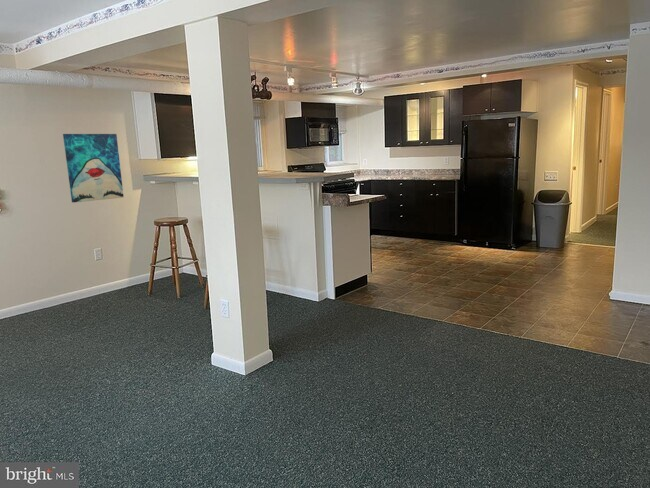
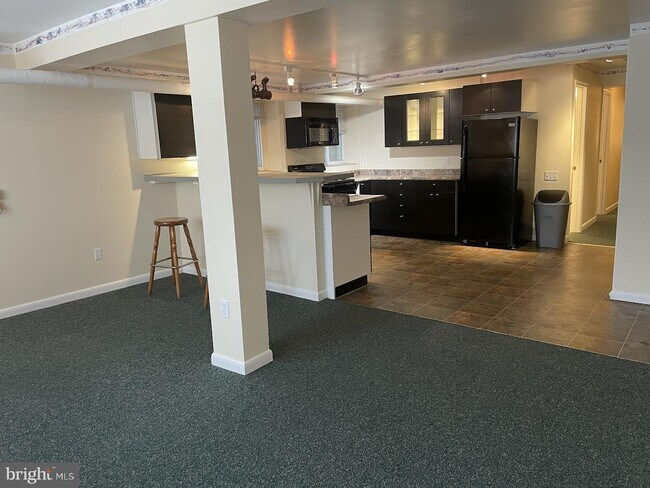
- wall art [62,133,125,203]
